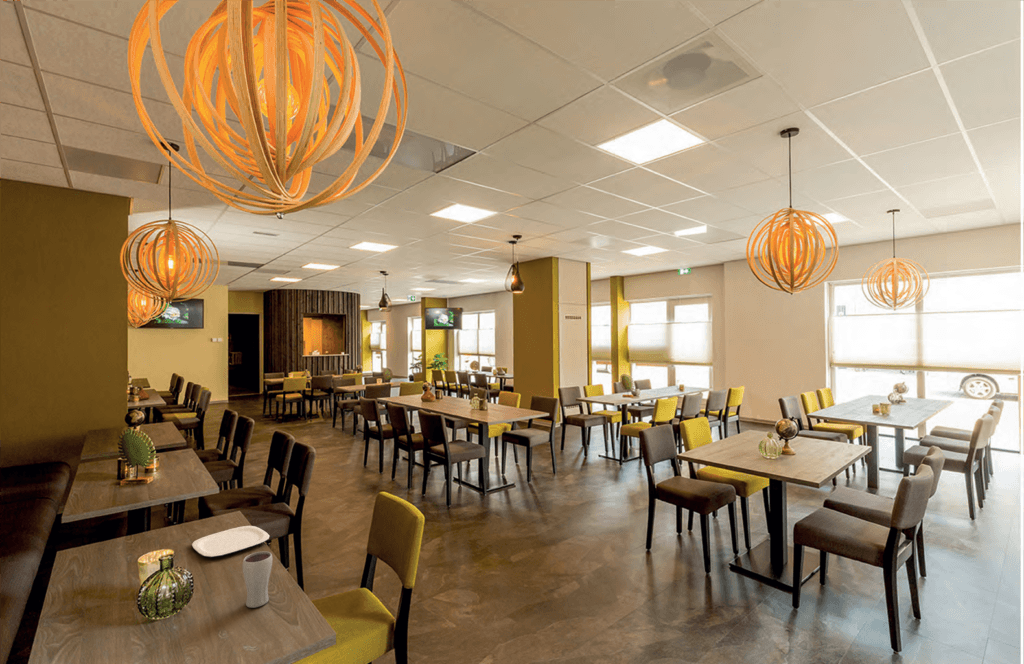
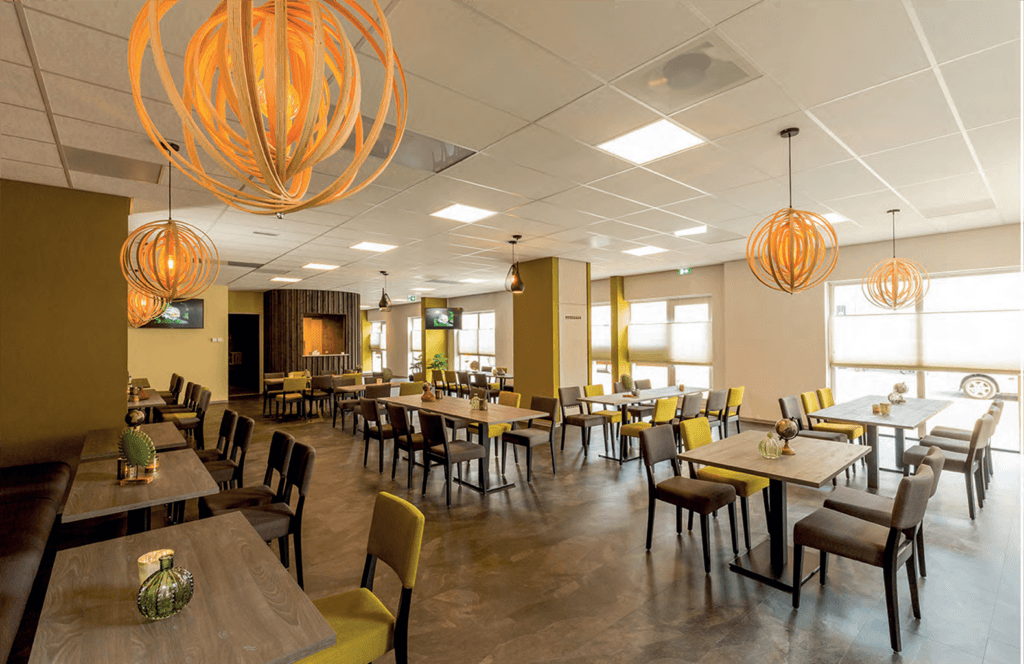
- plate [191,525,270,558]
- drinking glass [242,550,273,609]
